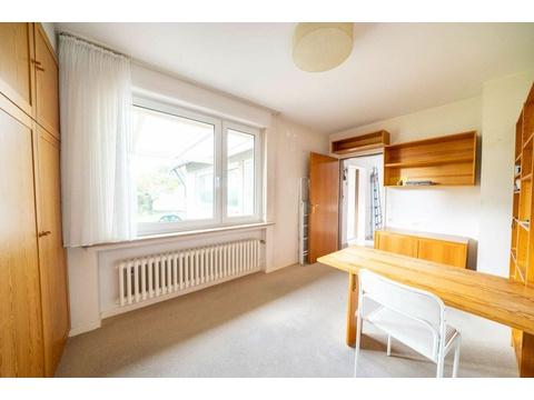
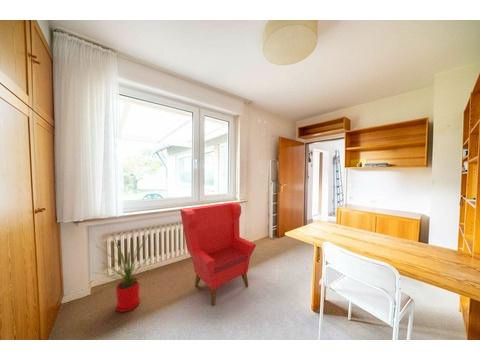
+ house plant [94,230,161,313]
+ armchair [179,201,257,307]
